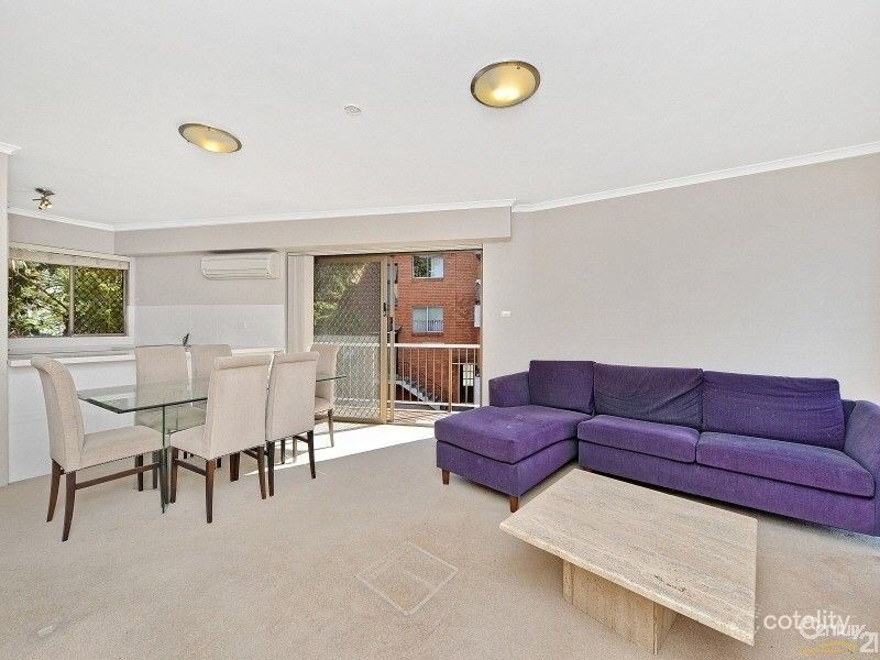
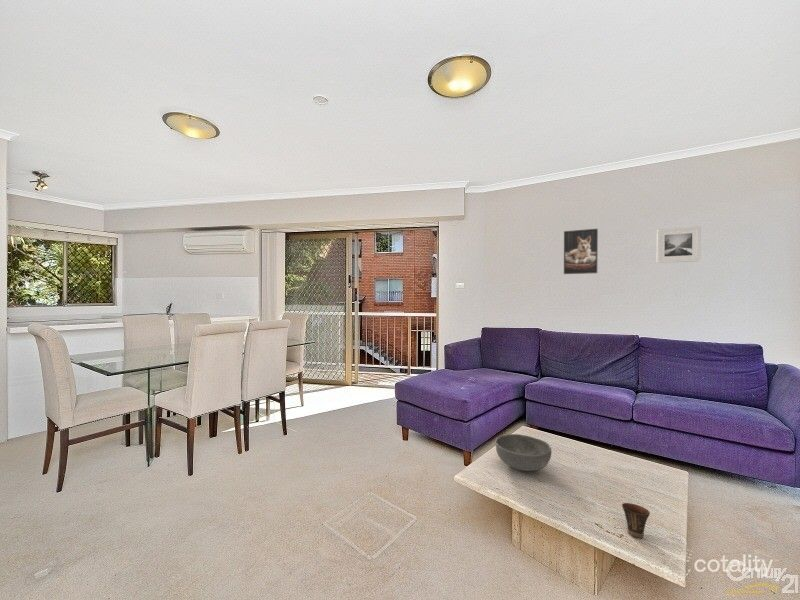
+ cup [621,502,651,539]
+ bowl [495,433,553,472]
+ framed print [656,225,702,264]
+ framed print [563,228,599,275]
